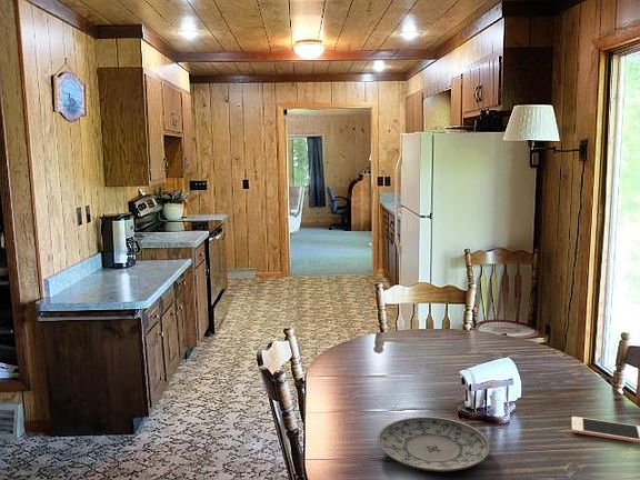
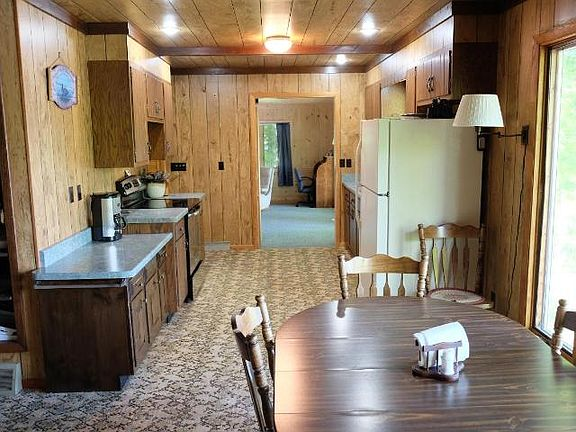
- cell phone [571,416,640,443]
- plate [377,416,491,472]
